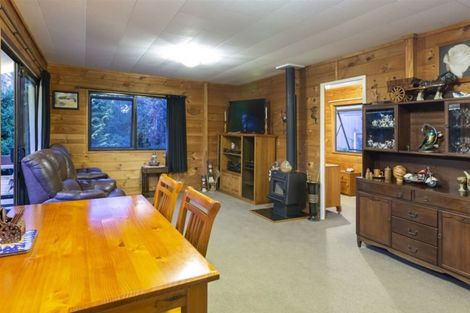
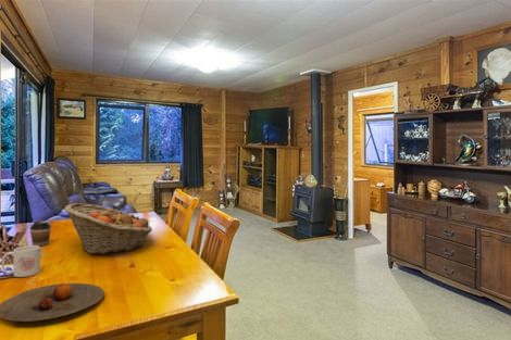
+ coffee cup [28,219,52,247]
+ plate [0,282,105,323]
+ mug [1,244,40,278]
+ fruit basket [64,202,153,255]
